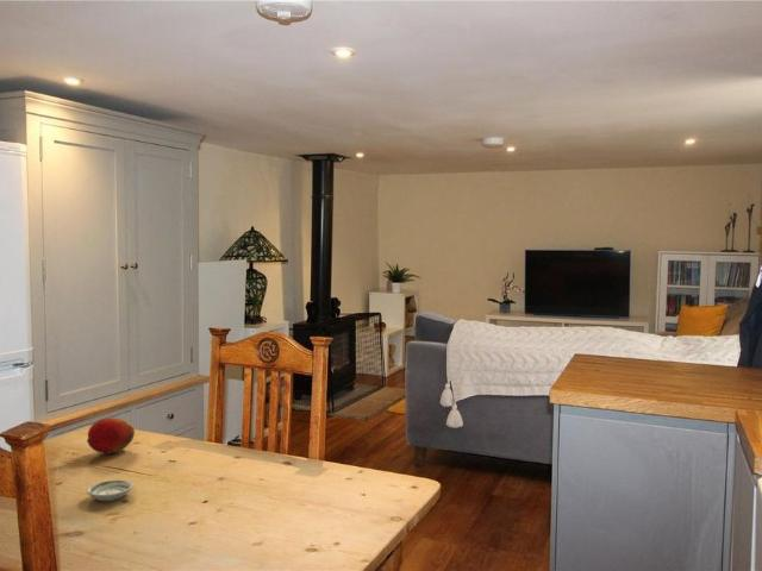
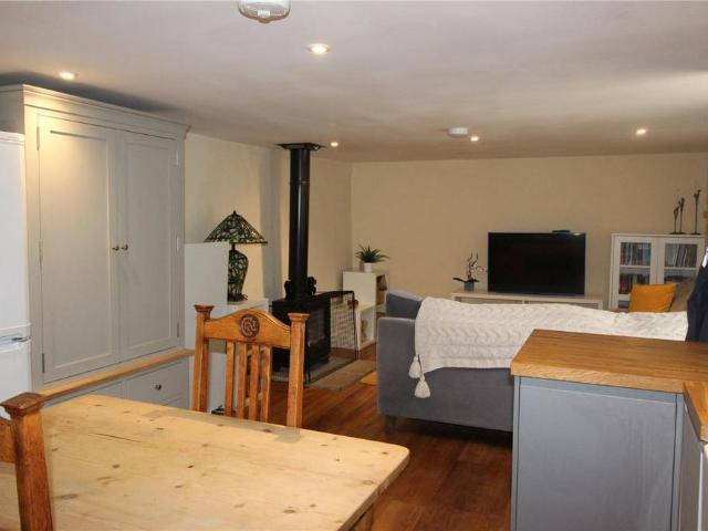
- fruit [86,416,136,454]
- saucer [86,478,133,502]
